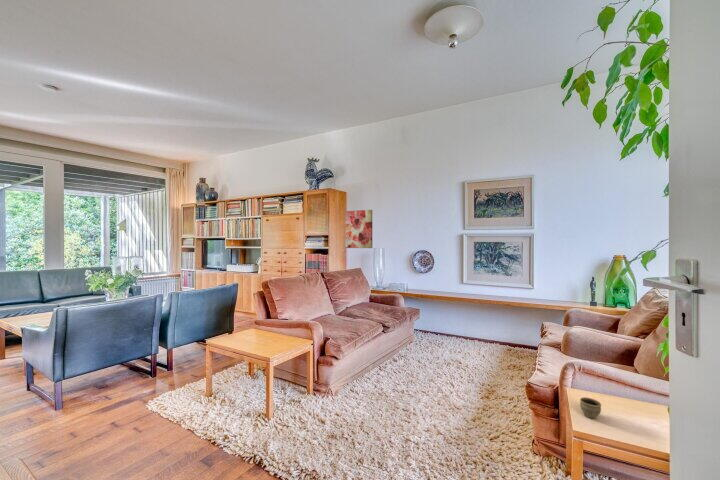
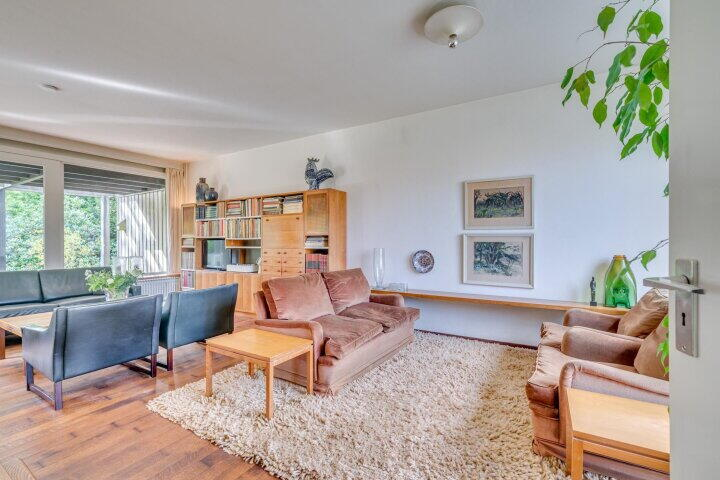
- cup [579,396,602,420]
- wall art [345,209,373,249]
